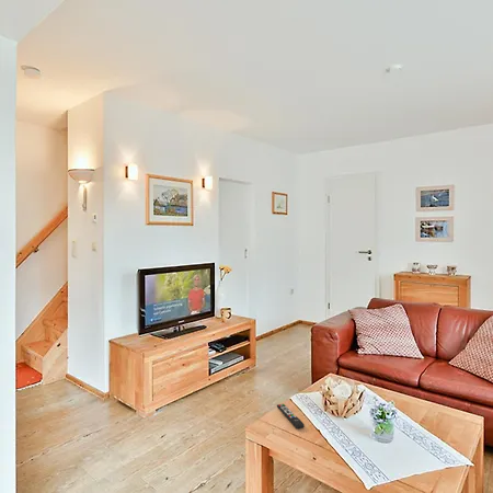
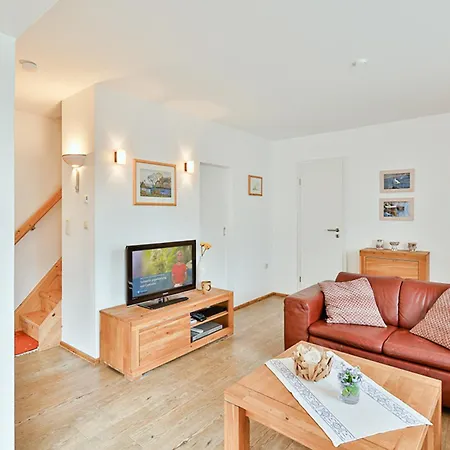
- remote control [276,403,306,429]
